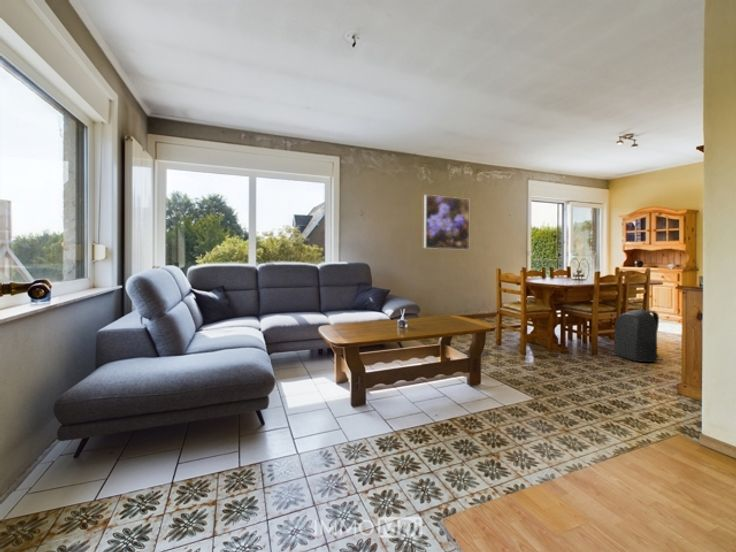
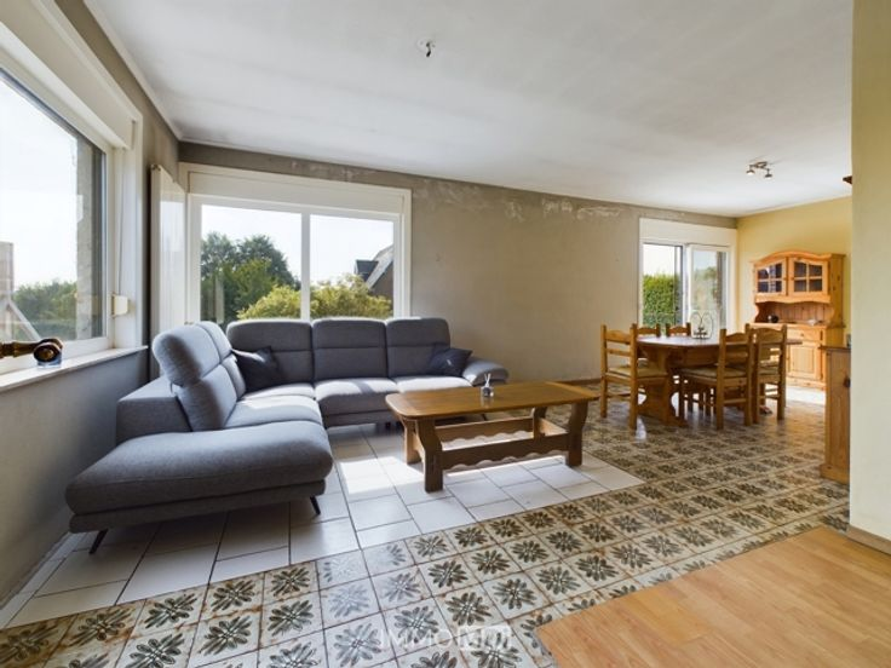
- backpack [613,307,664,363]
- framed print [423,194,470,251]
